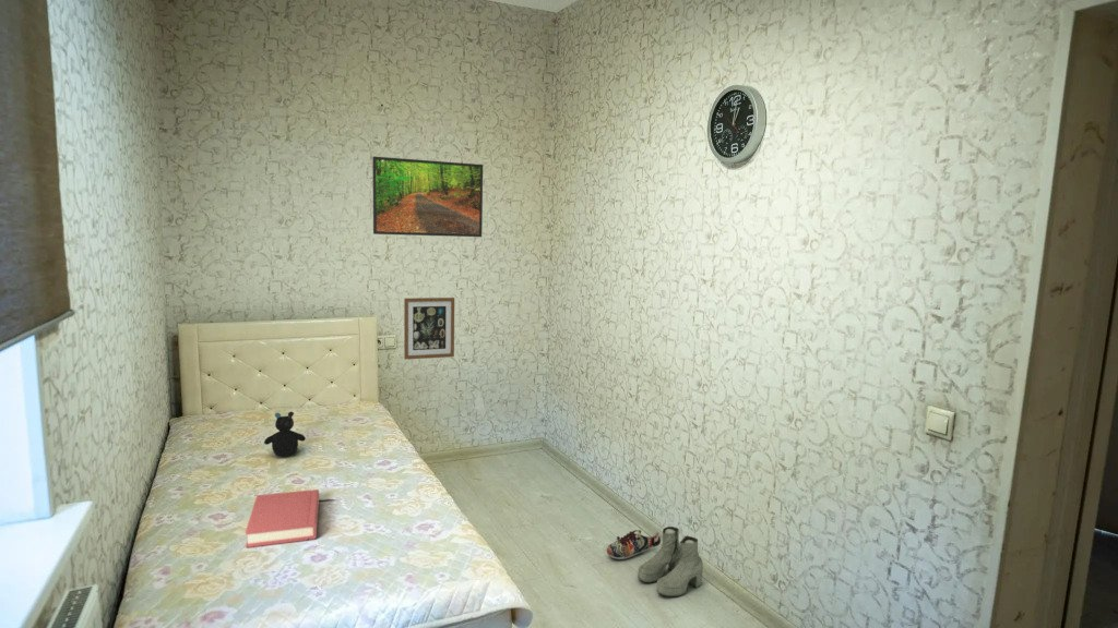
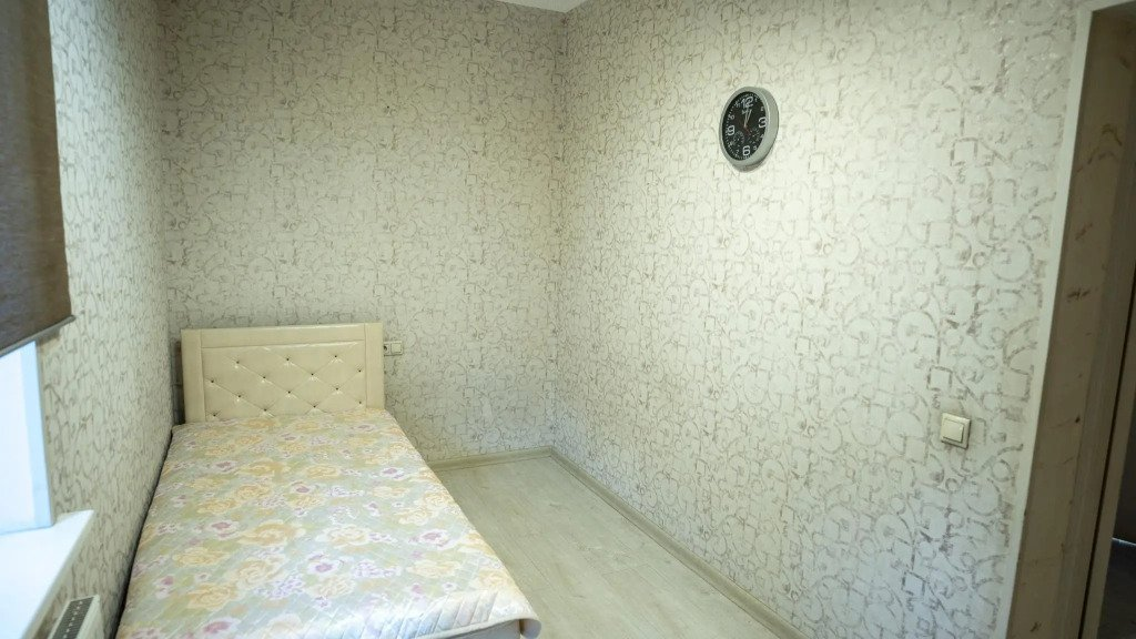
- boots [637,526,704,597]
- hardback book [245,488,320,548]
- shoe [606,529,662,560]
- wall art [403,297,455,361]
- teddy bear [263,411,307,458]
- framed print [371,155,484,238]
